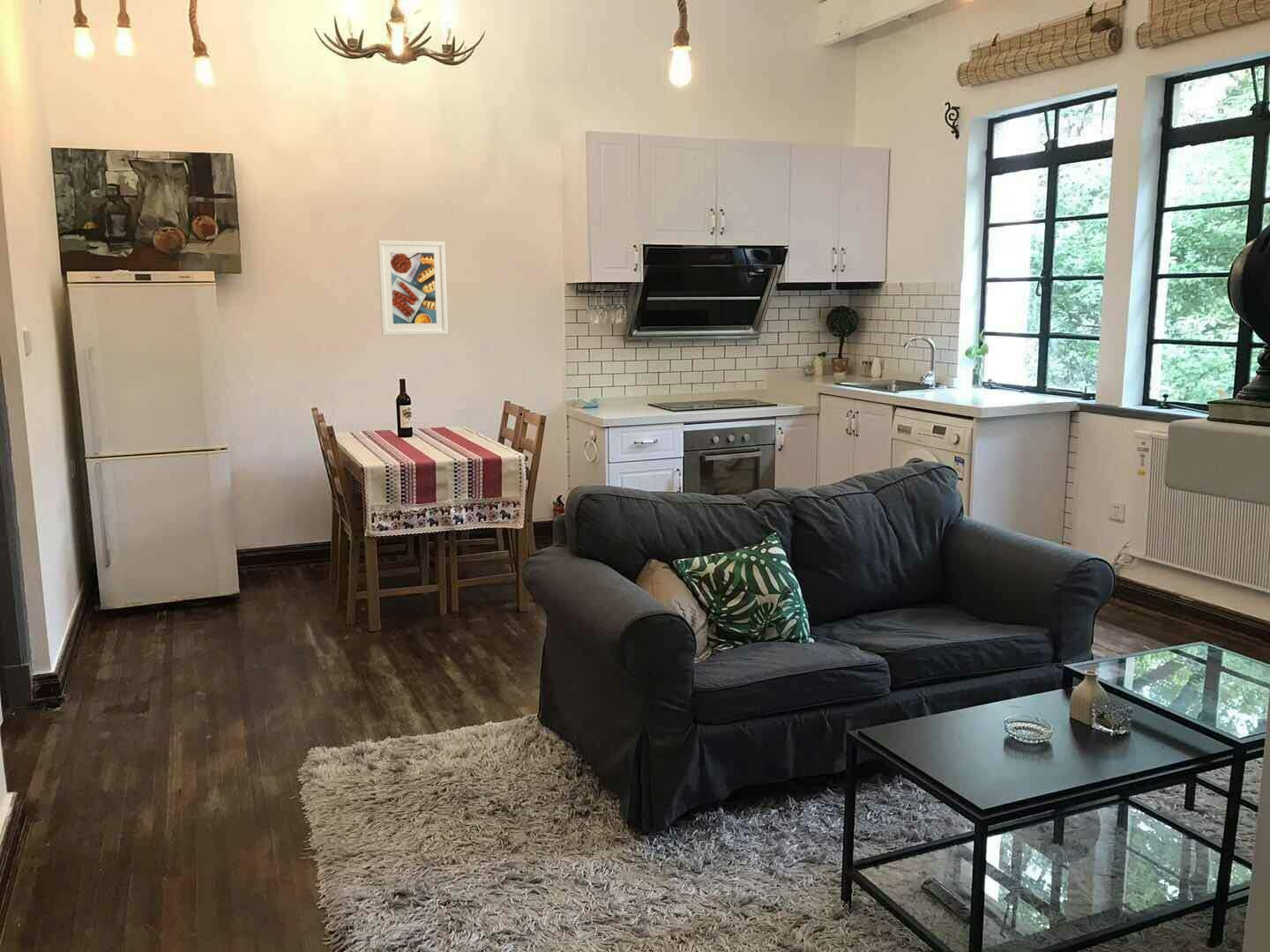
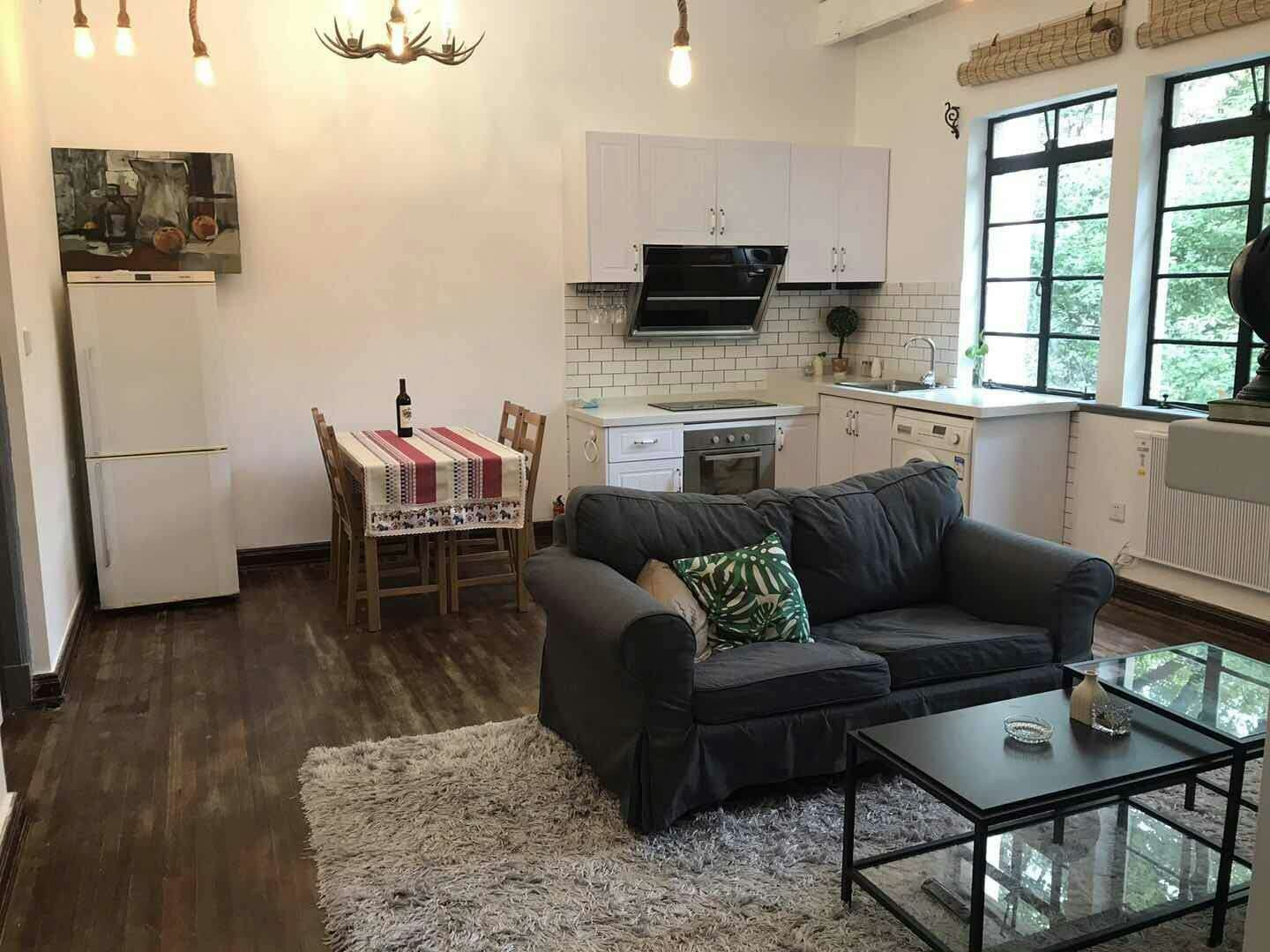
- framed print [377,240,449,336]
